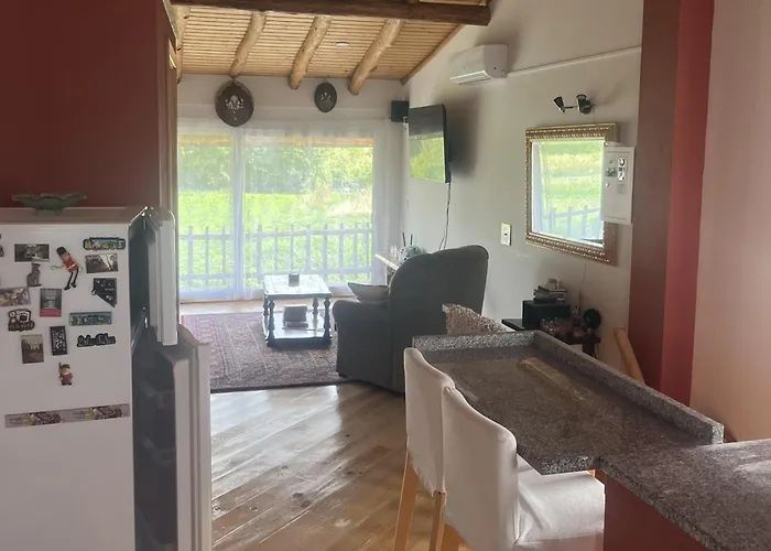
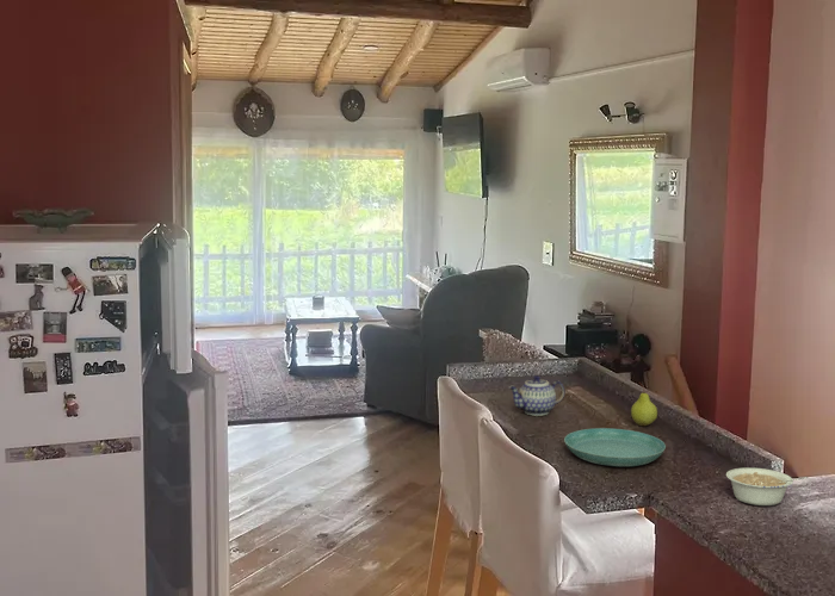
+ legume [725,467,809,507]
+ saucer [563,427,667,467]
+ teapot [507,374,565,417]
+ fruit [630,381,658,427]
